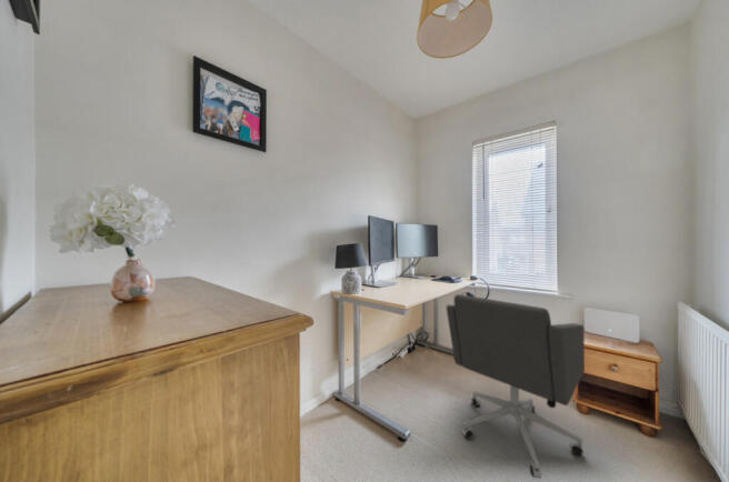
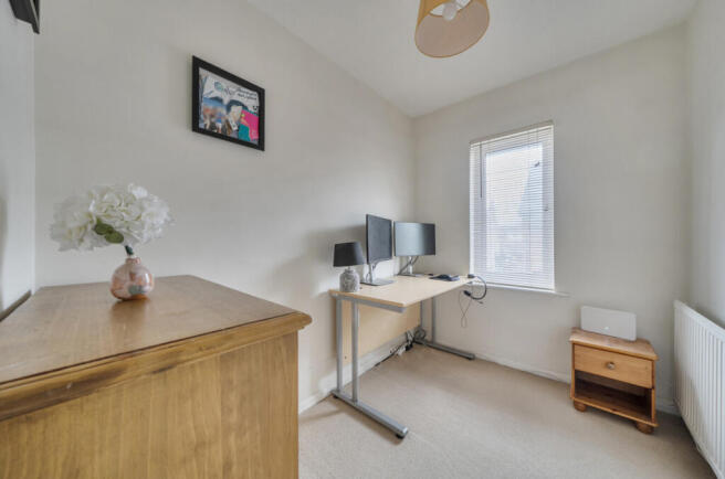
- office chair [446,293,586,480]
